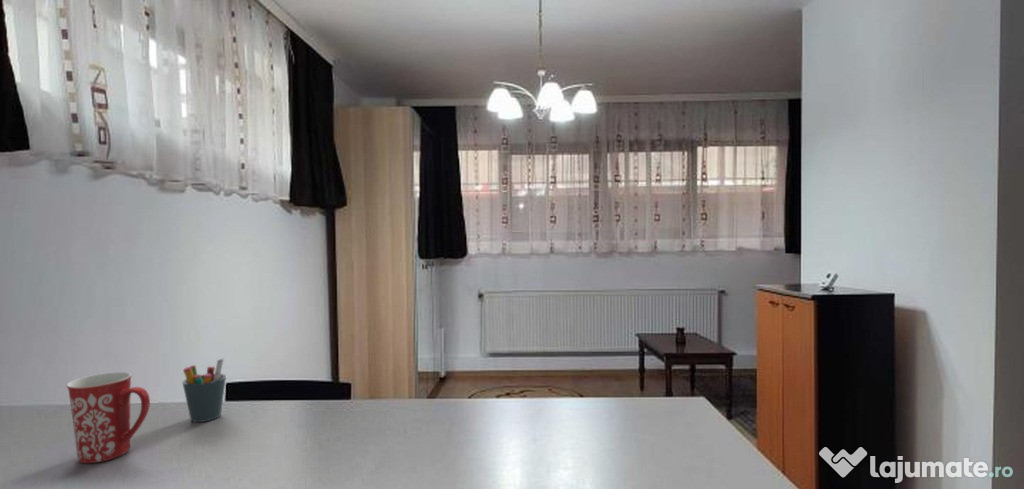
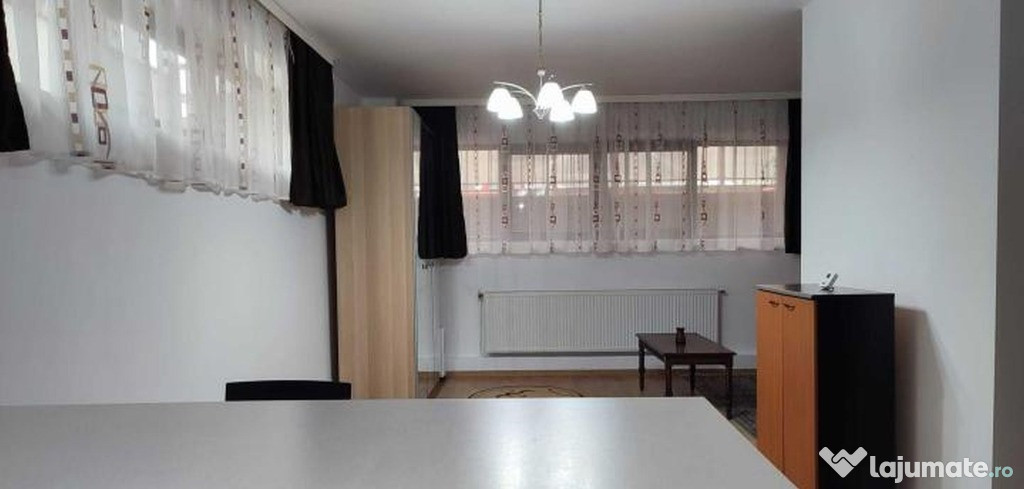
- mug [65,371,151,464]
- pen holder [181,357,227,423]
